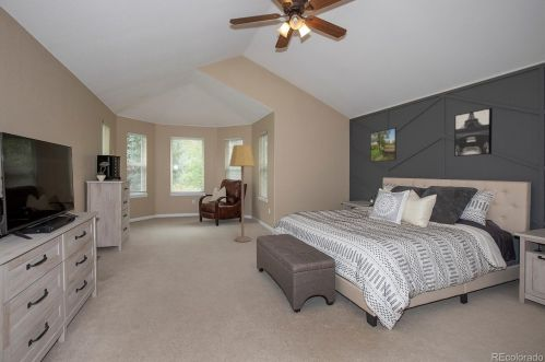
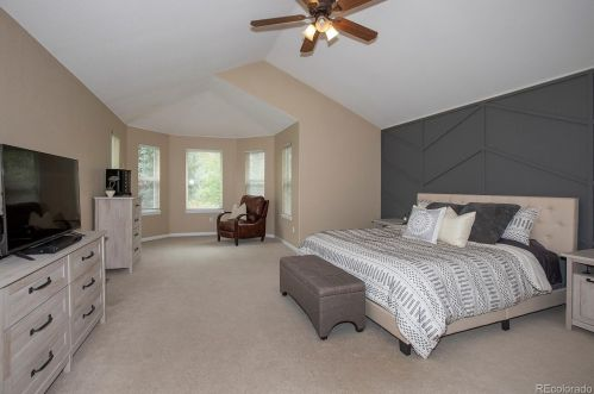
- lamp [228,144,257,243]
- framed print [369,127,398,163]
- wall art [453,107,494,157]
